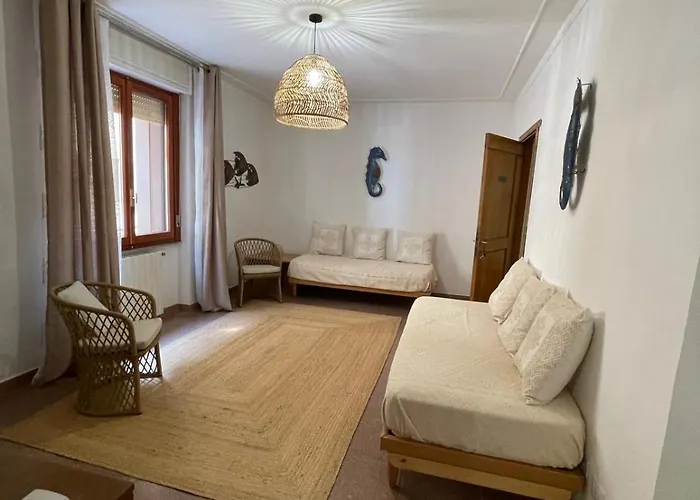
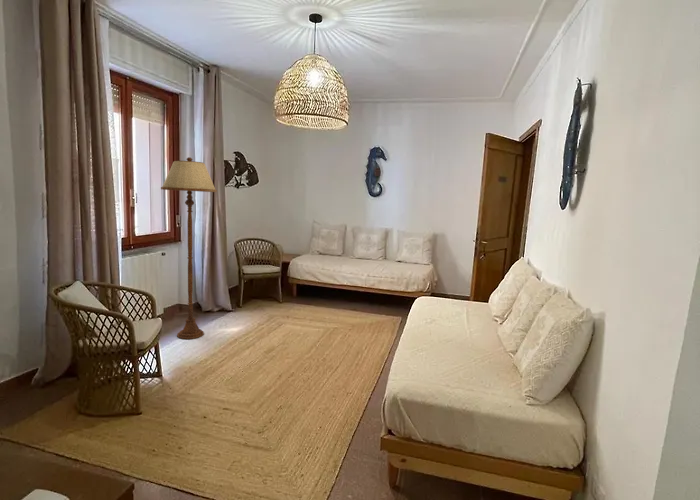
+ floor lamp [160,156,218,340]
